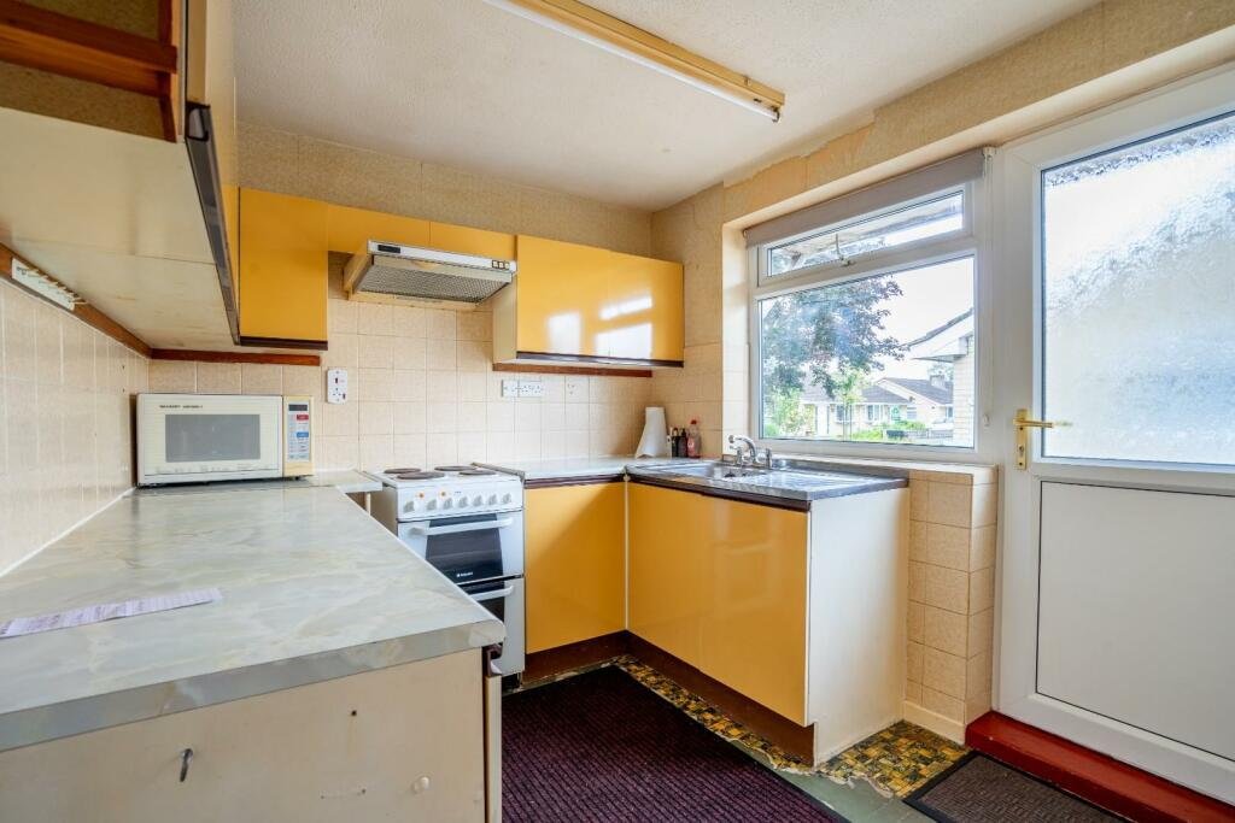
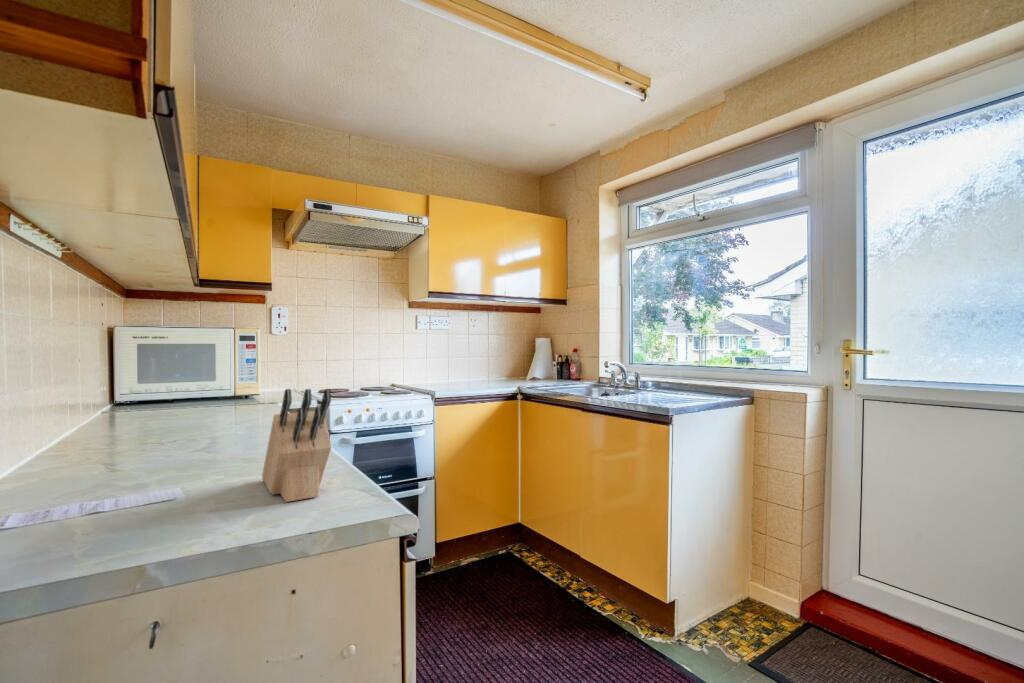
+ knife block [261,388,333,503]
